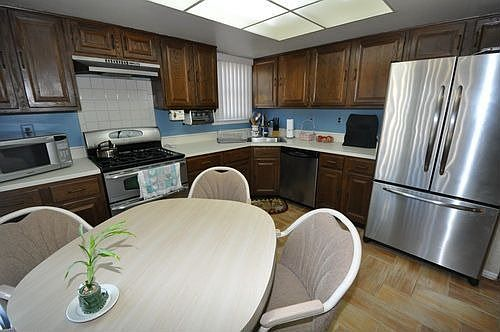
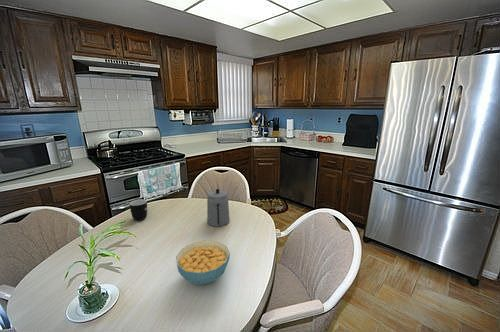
+ cereal bowl [175,239,231,286]
+ mug [129,198,148,222]
+ teapot [206,188,231,227]
